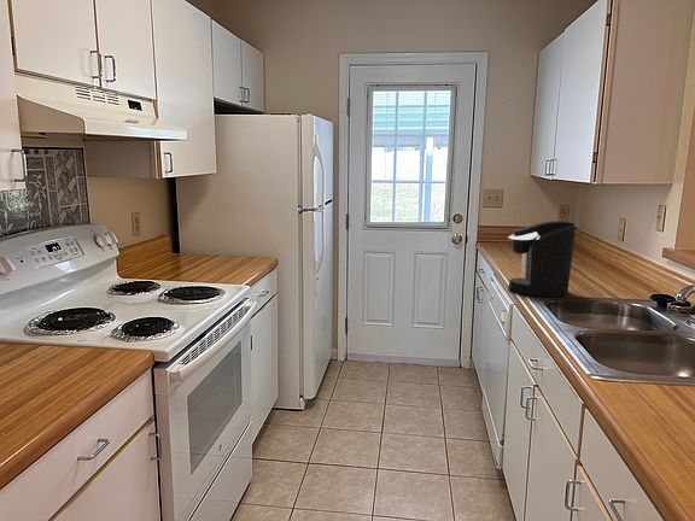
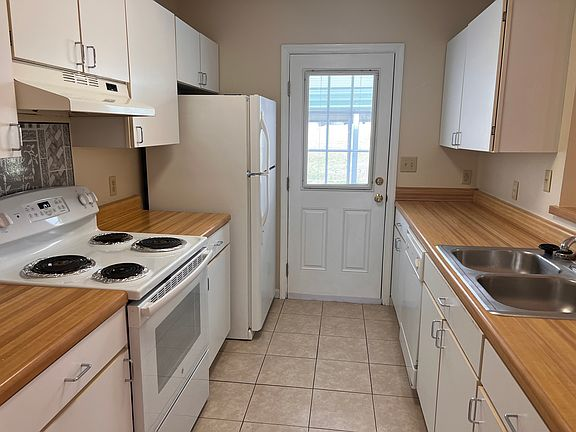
- coffee maker [508,219,576,298]
